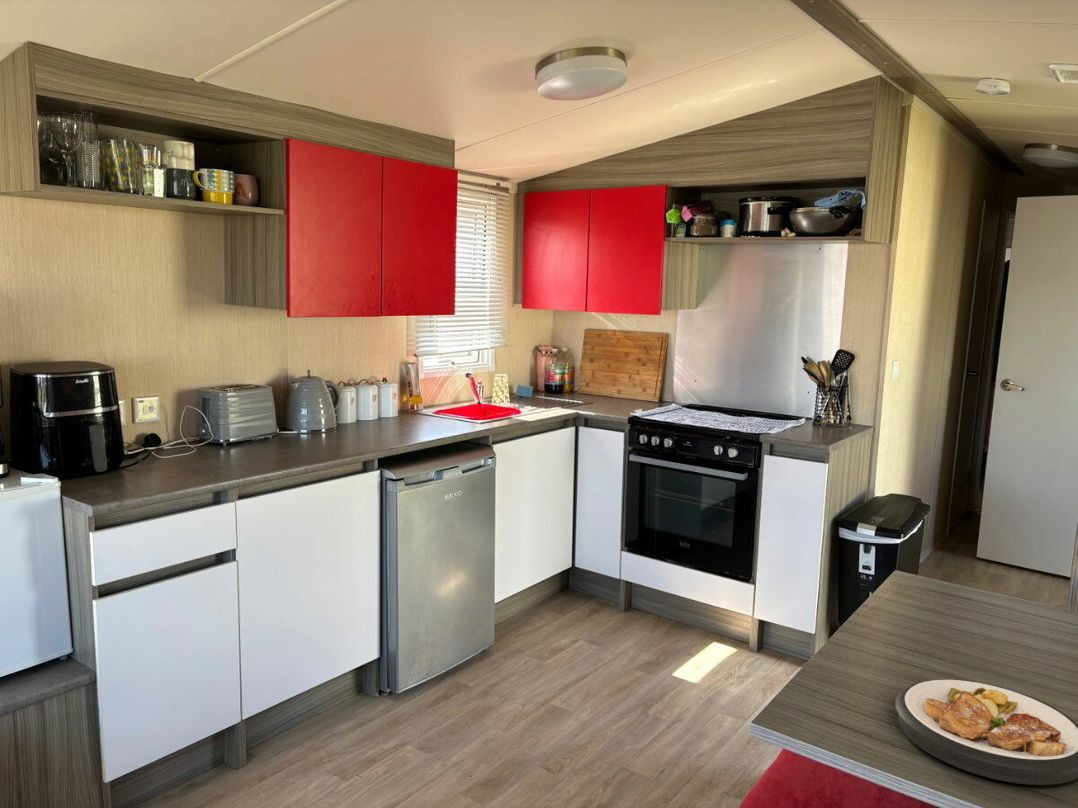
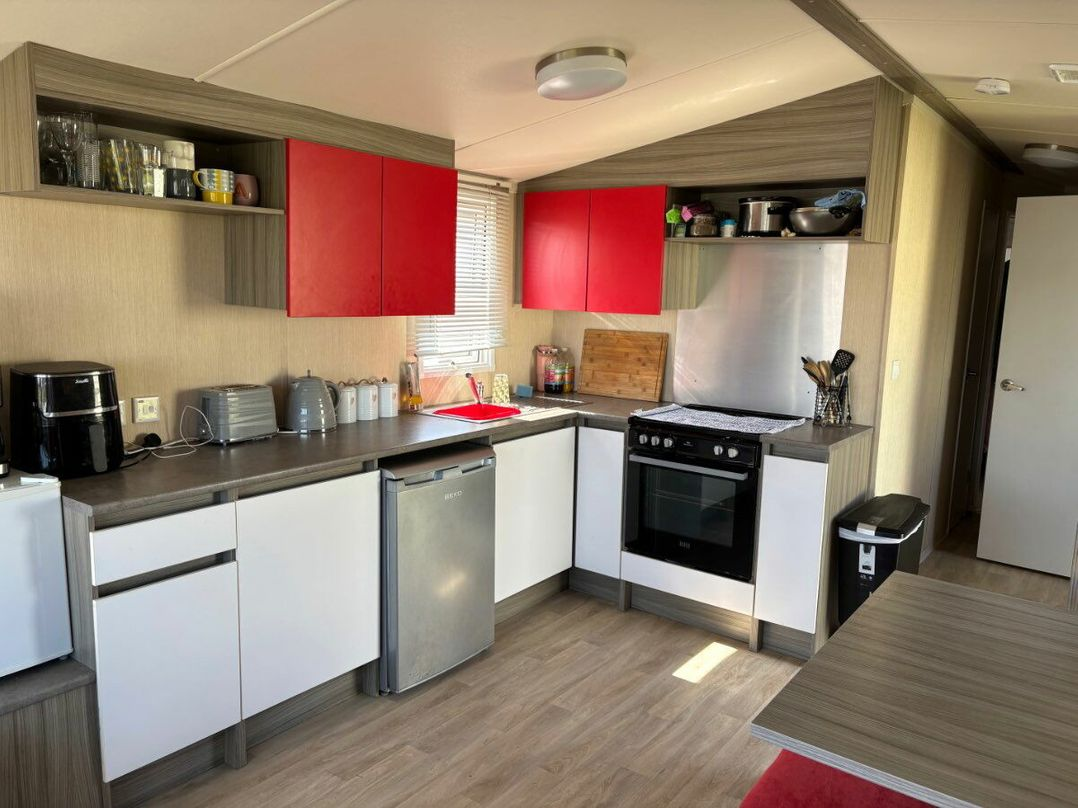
- plate [894,678,1078,786]
